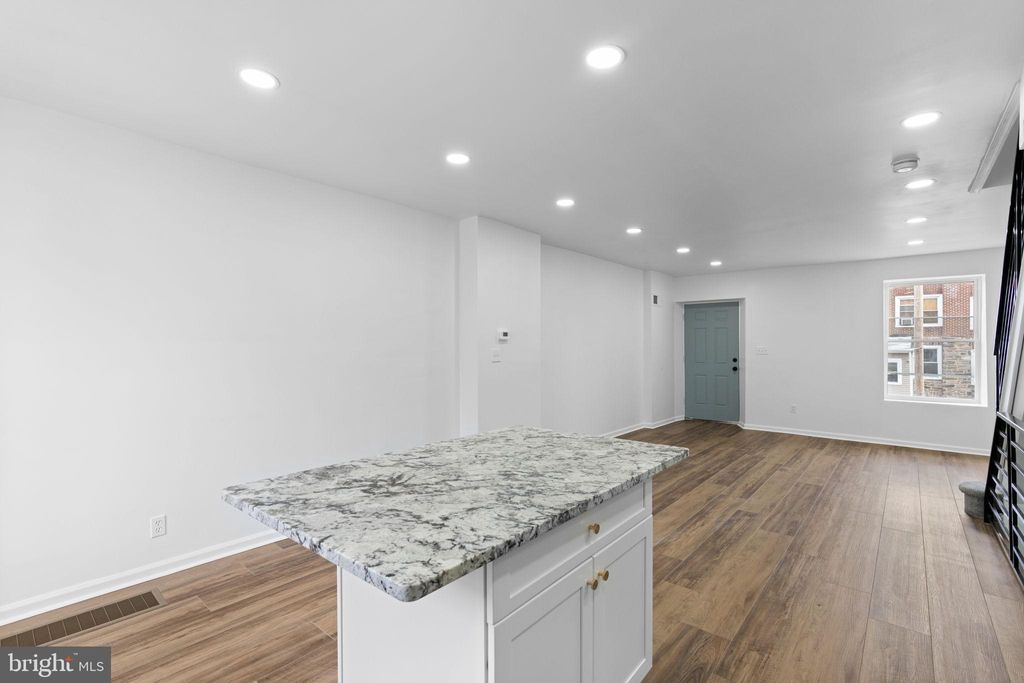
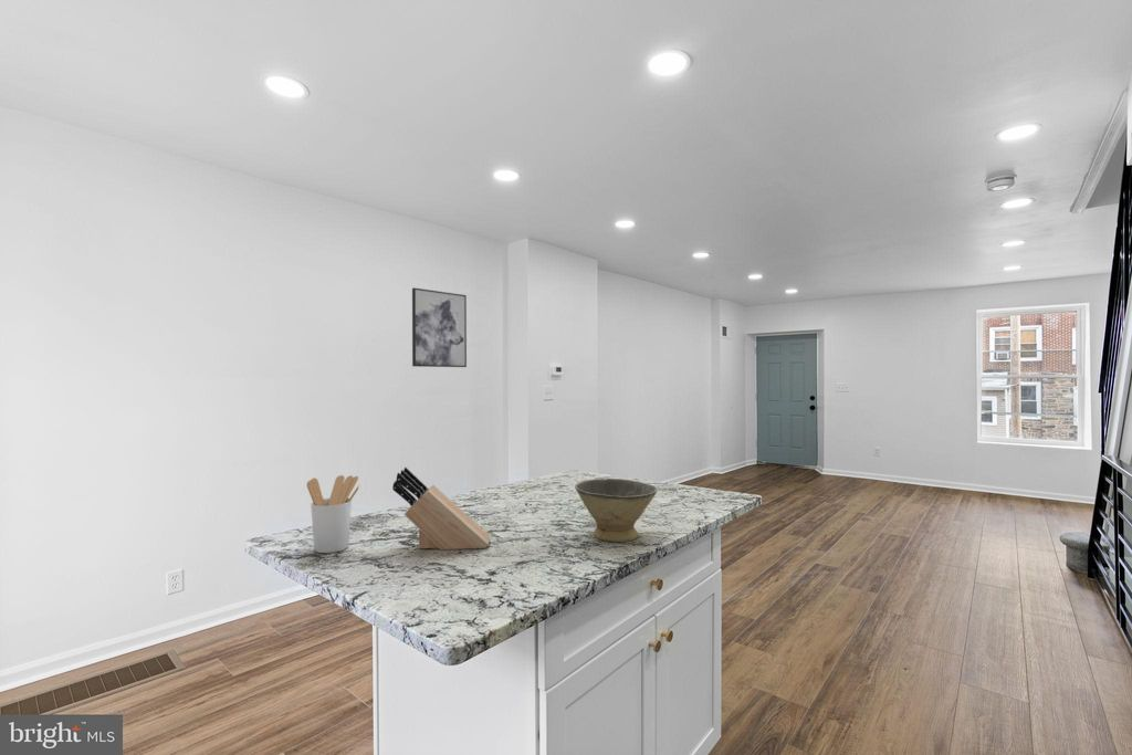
+ bowl [574,478,658,543]
+ utensil holder [306,474,360,554]
+ wall art [411,286,468,368]
+ knife block [391,466,491,550]
